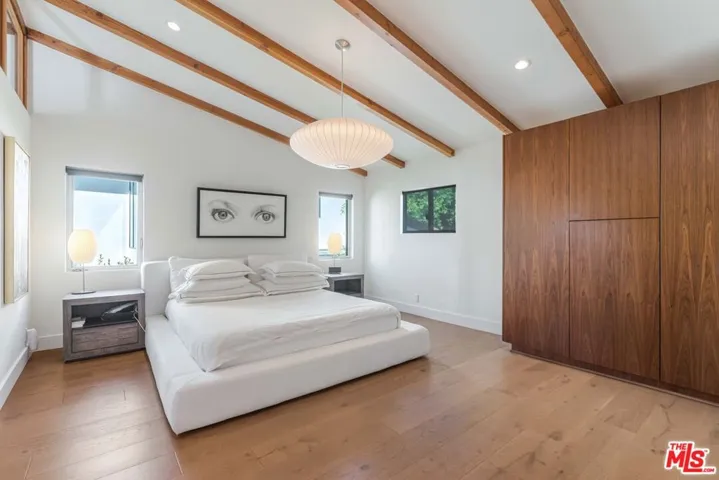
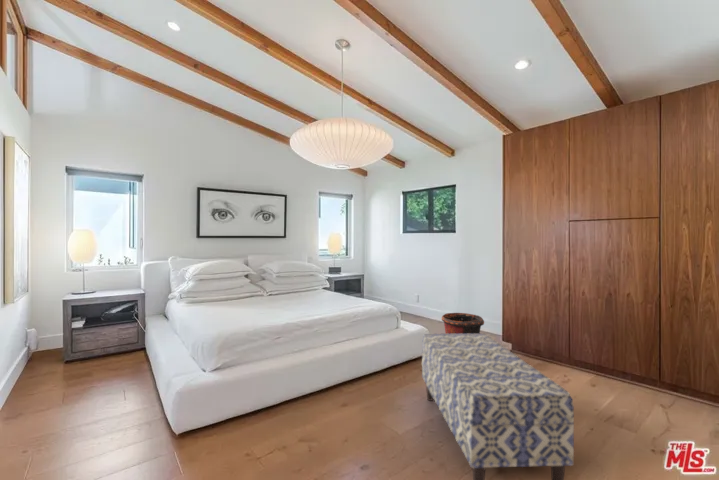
+ bench [421,333,575,480]
+ waste bin [440,312,485,334]
